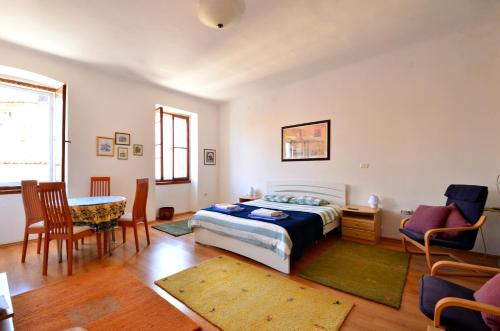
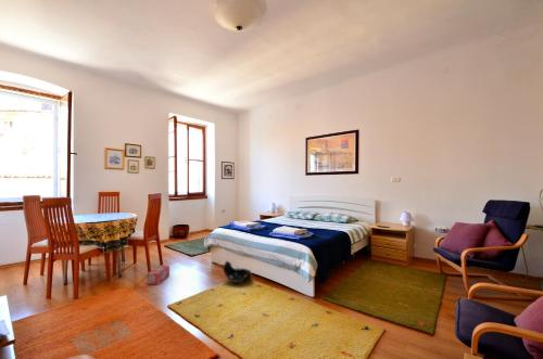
+ box [147,265,171,285]
+ bag [223,259,253,284]
